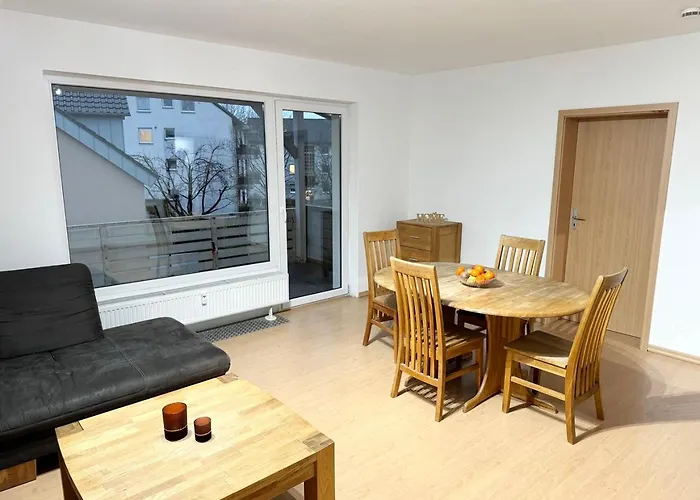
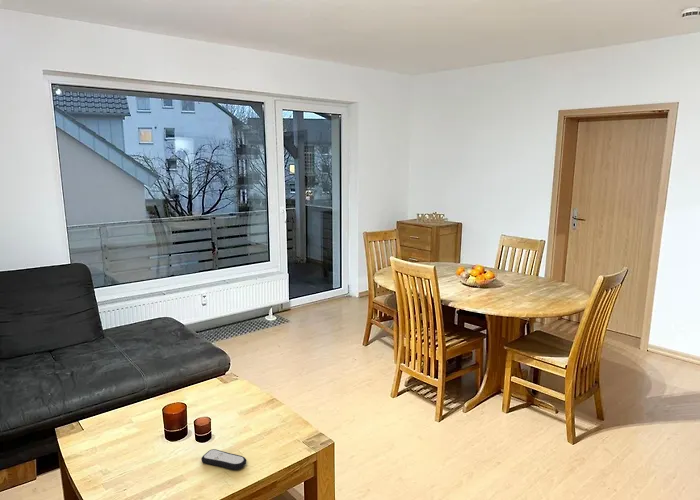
+ remote control [200,448,247,471]
